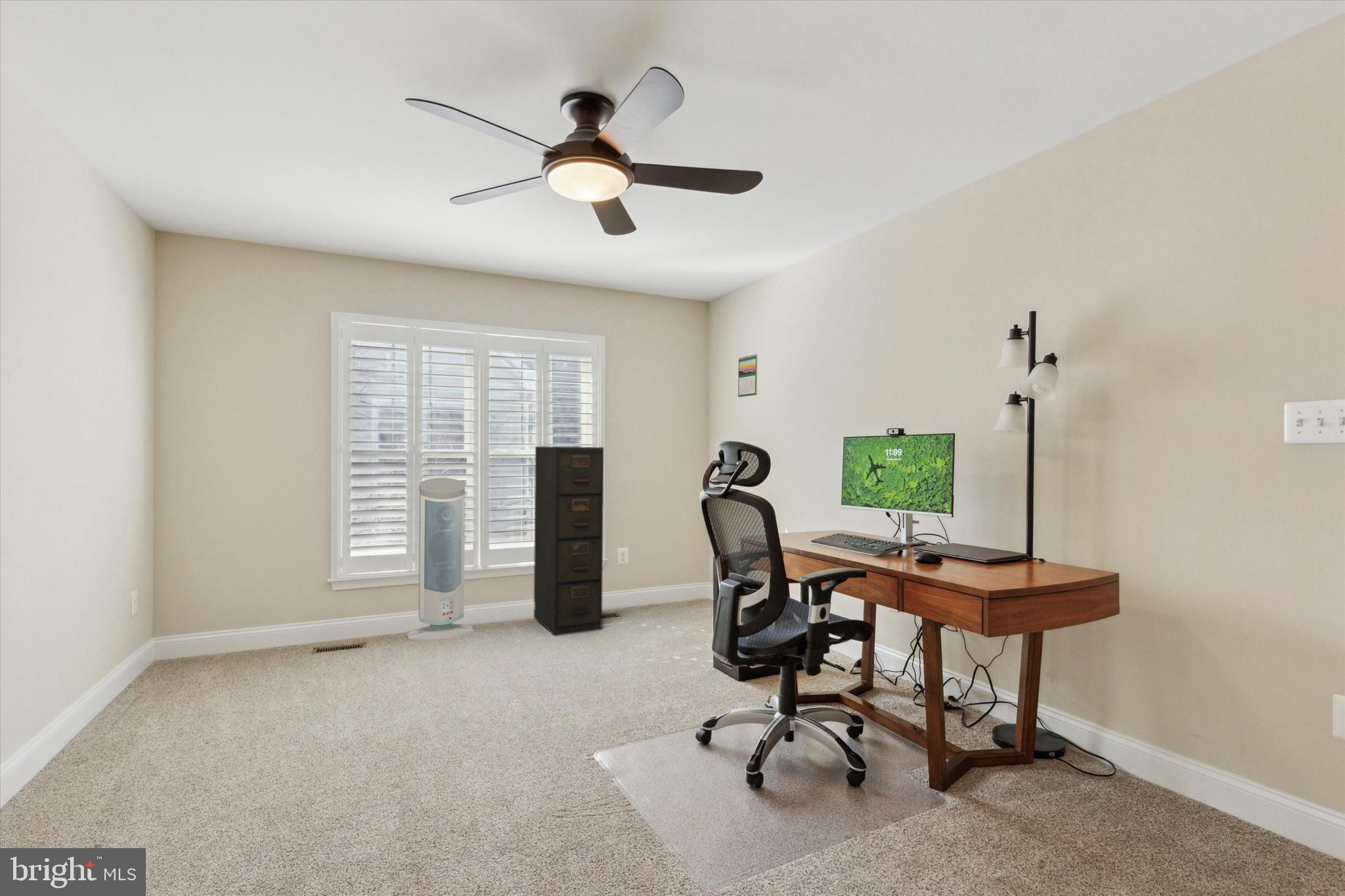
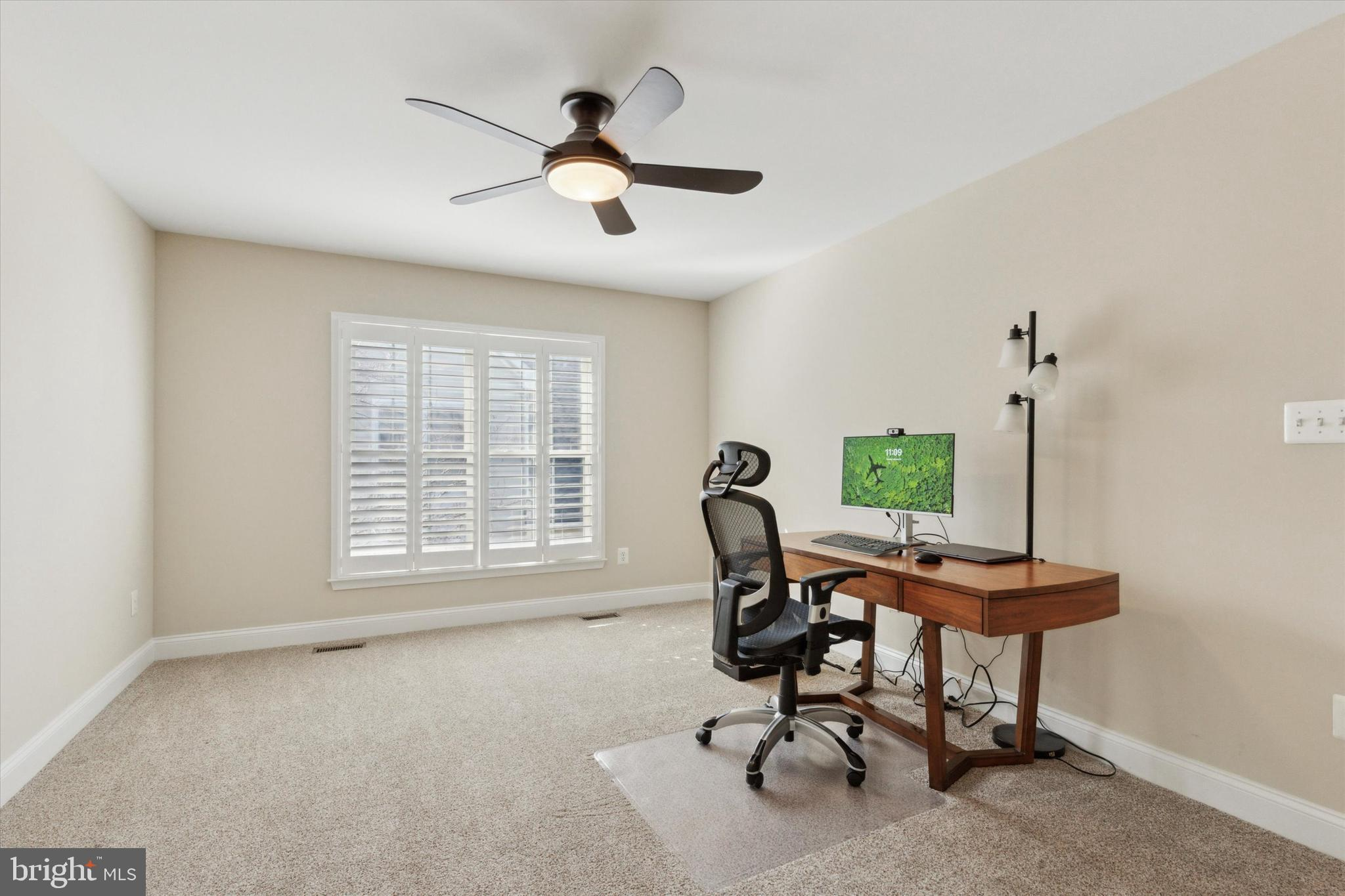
- air purifier [406,477,475,641]
- calendar [738,353,758,398]
- filing cabinet [533,446,604,637]
